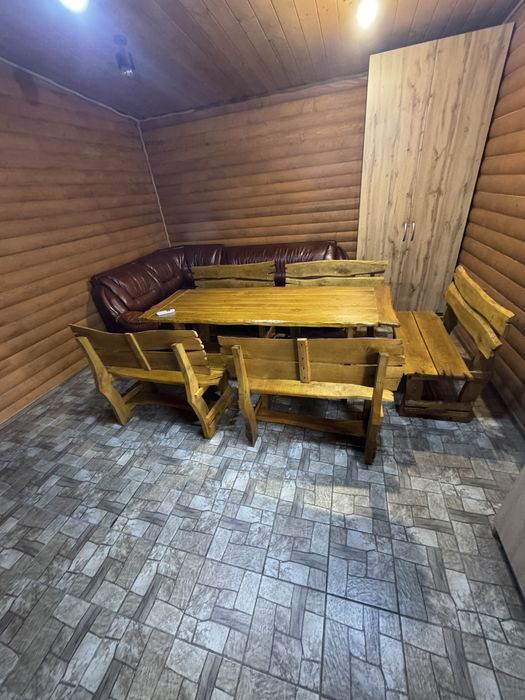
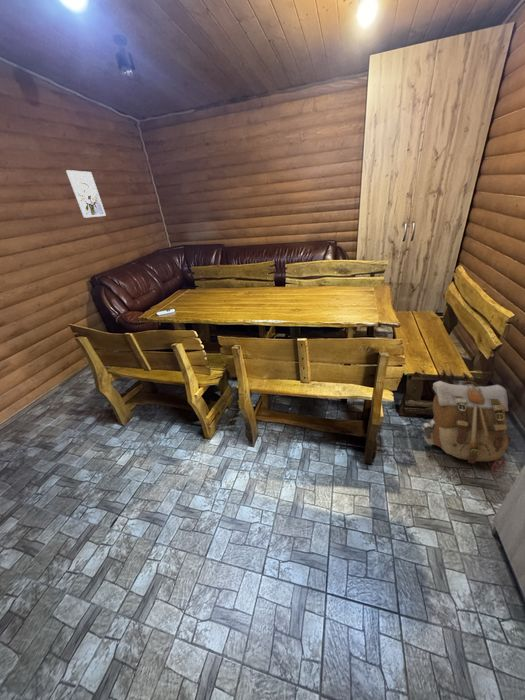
+ wall art [65,169,107,219]
+ backpack [420,380,512,477]
